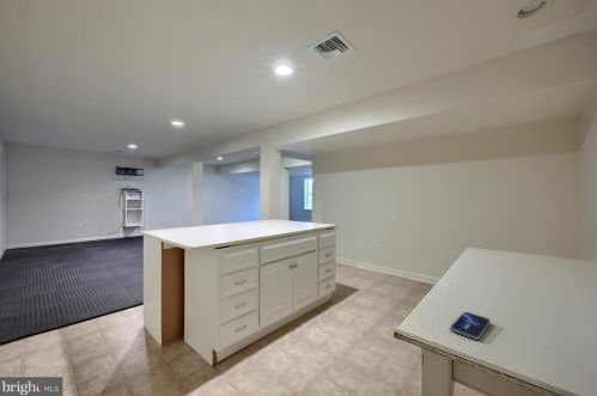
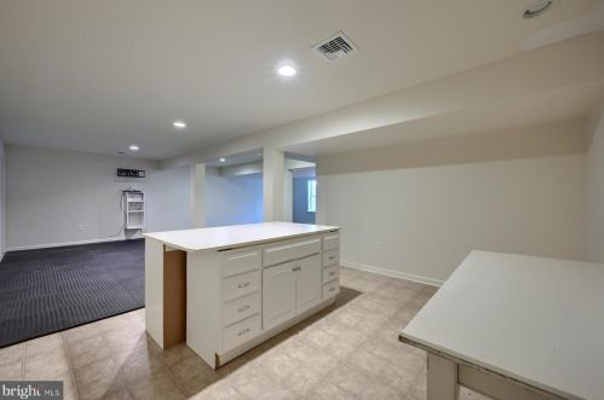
- smartphone [449,311,492,341]
